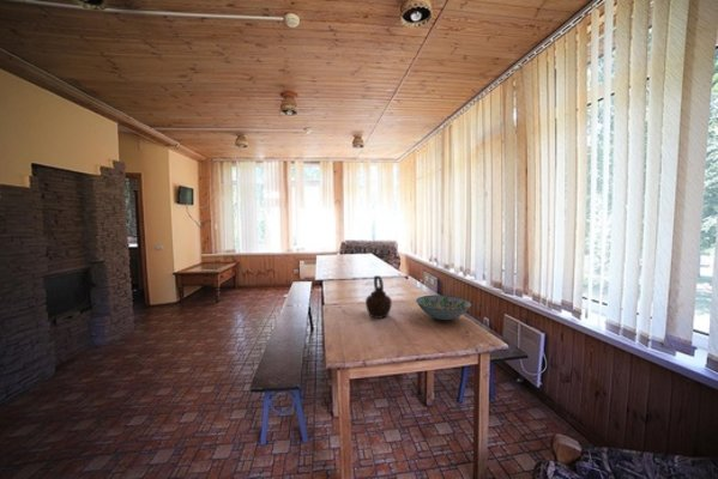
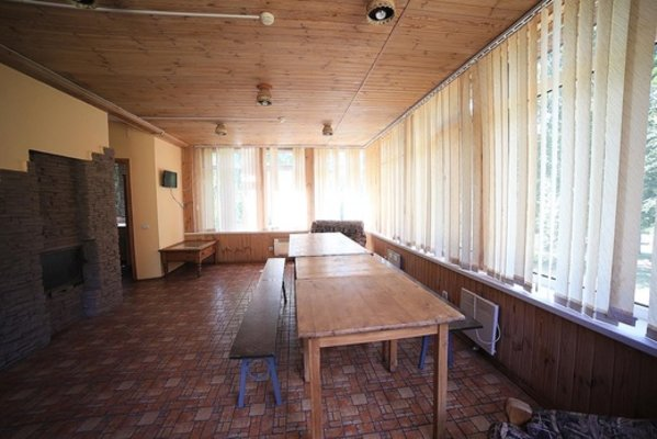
- decorative bowl [415,295,472,321]
- teapot [364,274,393,320]
